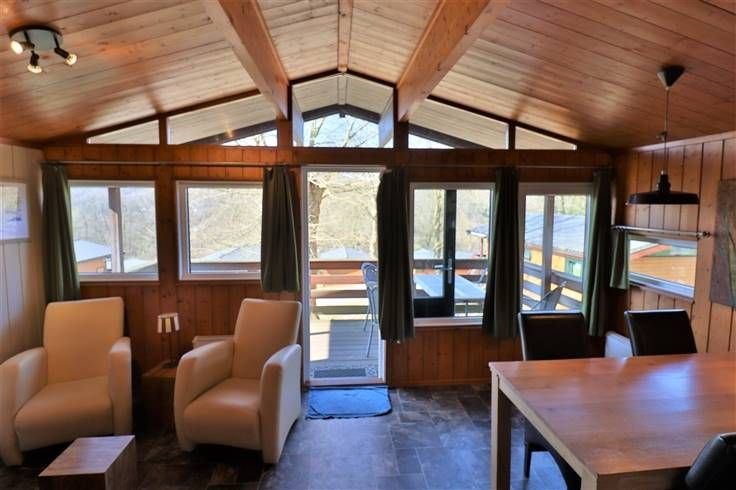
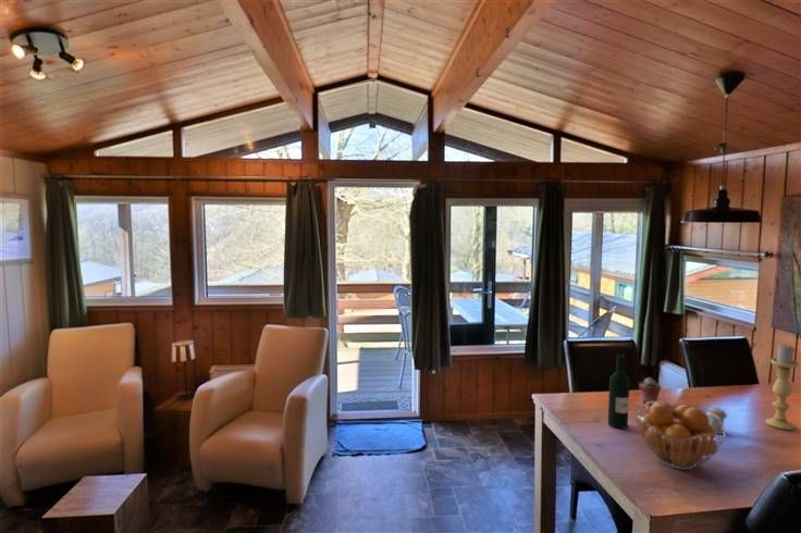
+ fruit basket [633,400,727,471]
+ potted succulent [638,376,662,404]
+ candle holder [764,343,800,431]
+ wine bottle [607,354,631,430]
+ pepper shaker [705,406,728,435]
